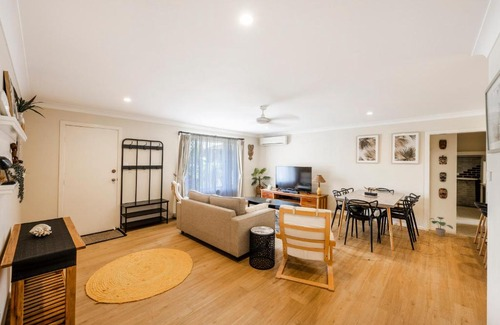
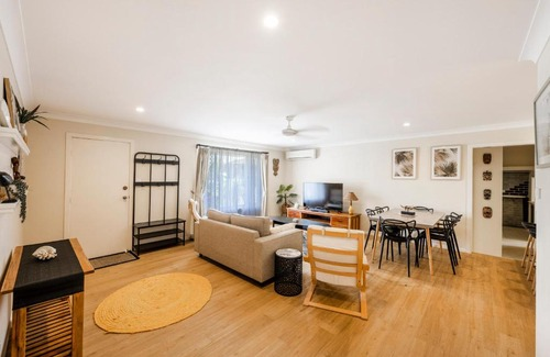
- potted plant [428,216,454,237]
